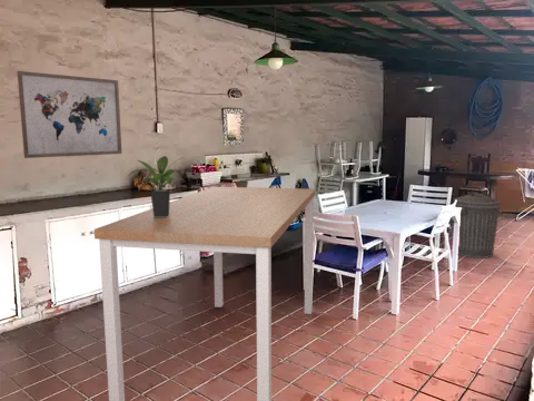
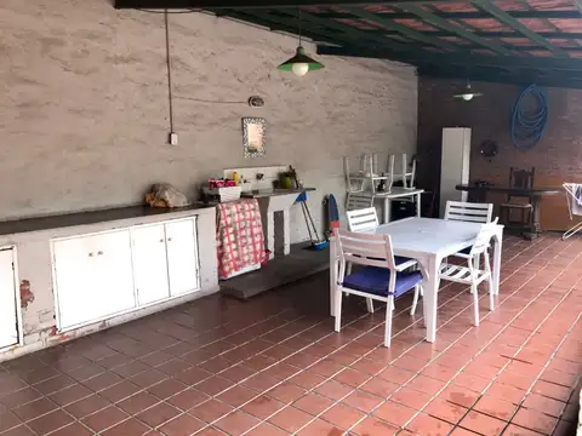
- trash can [453,192,502,260]
- wall art [17,70,123,159]
- potted plant [128,155,185,217]
- dining table [93,186,317,401]
